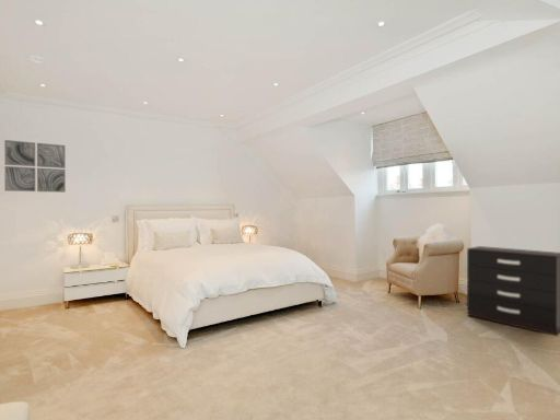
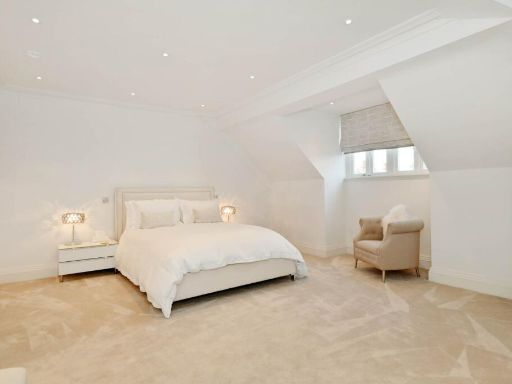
- dresser [466,245,560,337]
- wall art [3,139,67,194]
